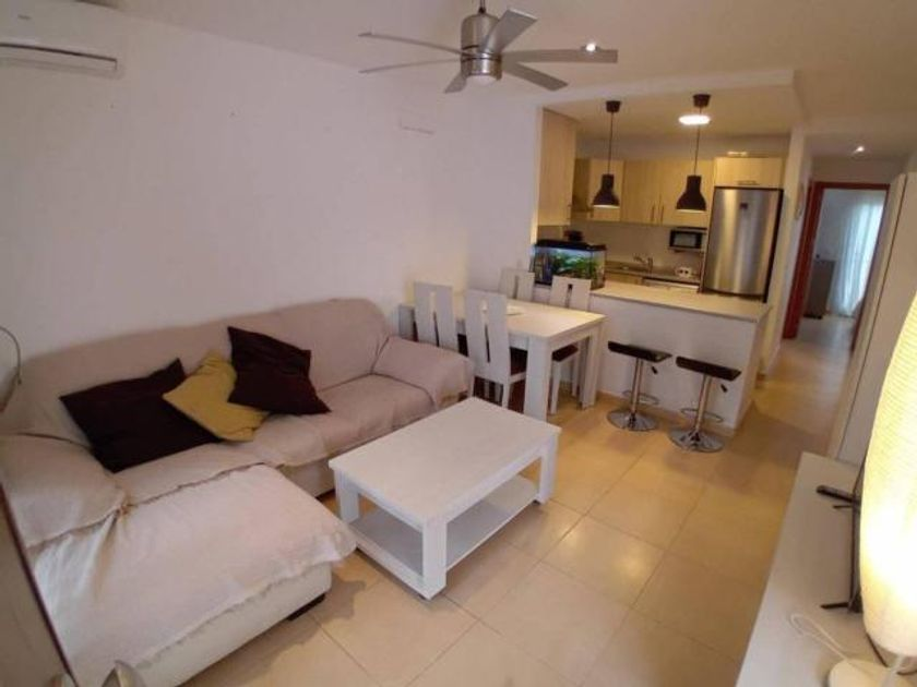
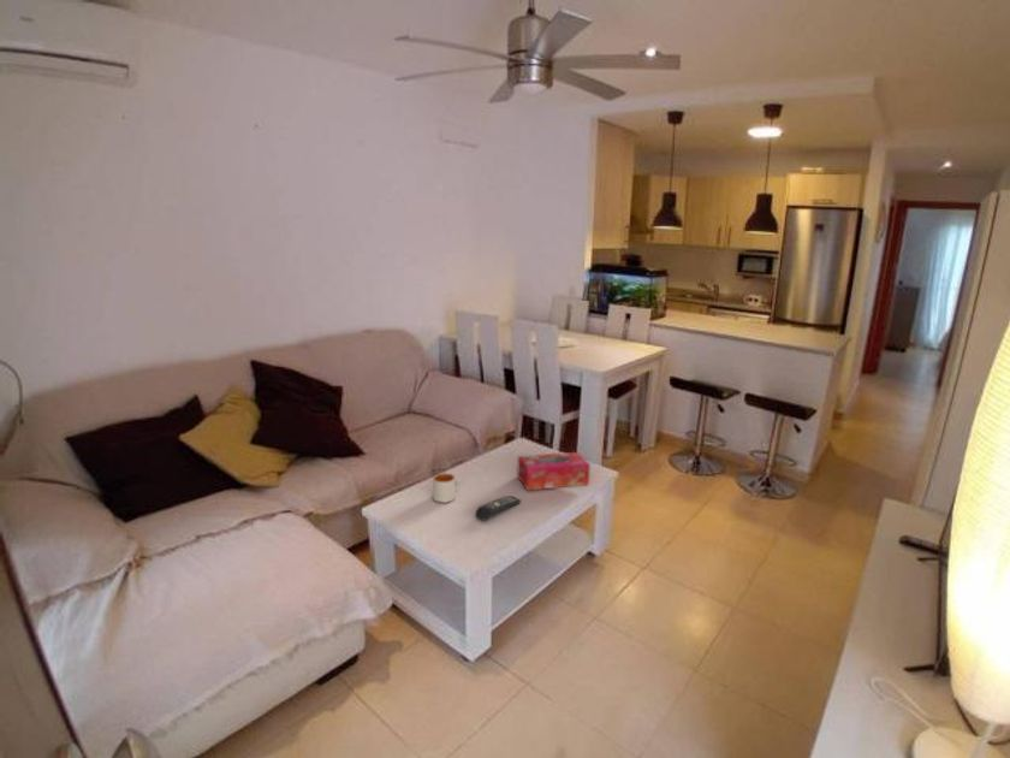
+ mug [432,473,461,504]
+ remote control [475,495,522,522]
+ tissue box [516,451,592,491]
